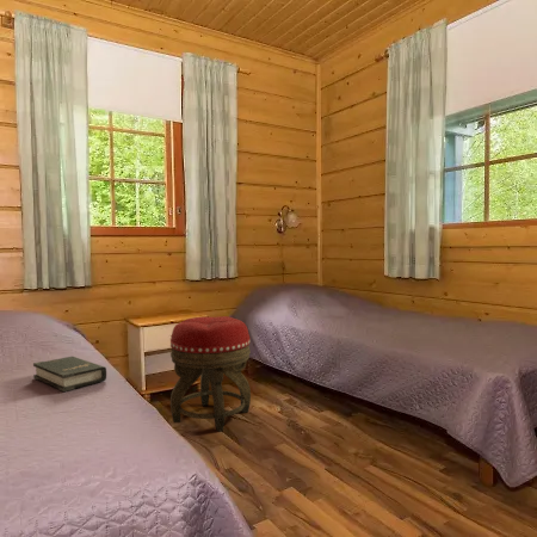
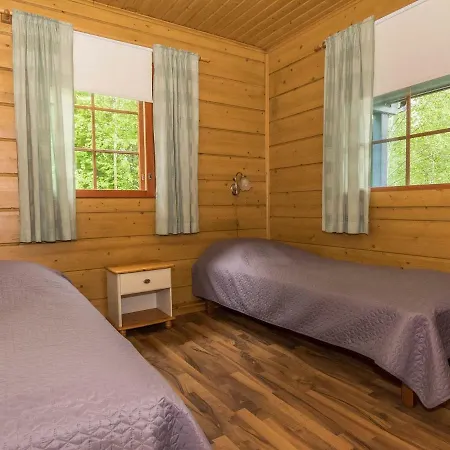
- hardback book [32,356,107,393]
- footstool [169,315,252,433]
